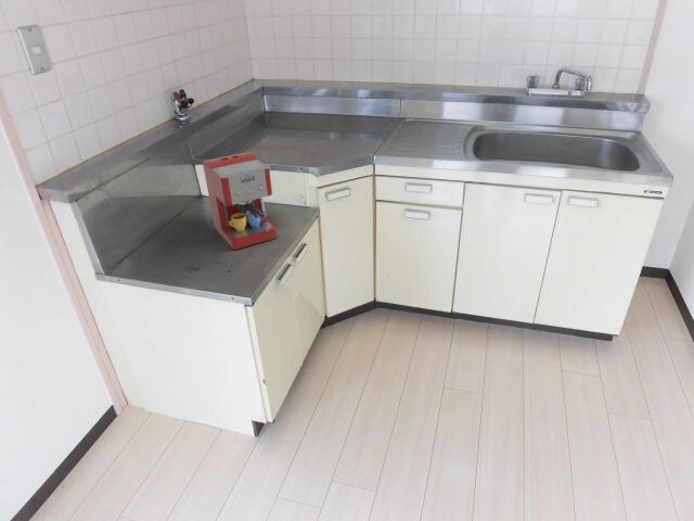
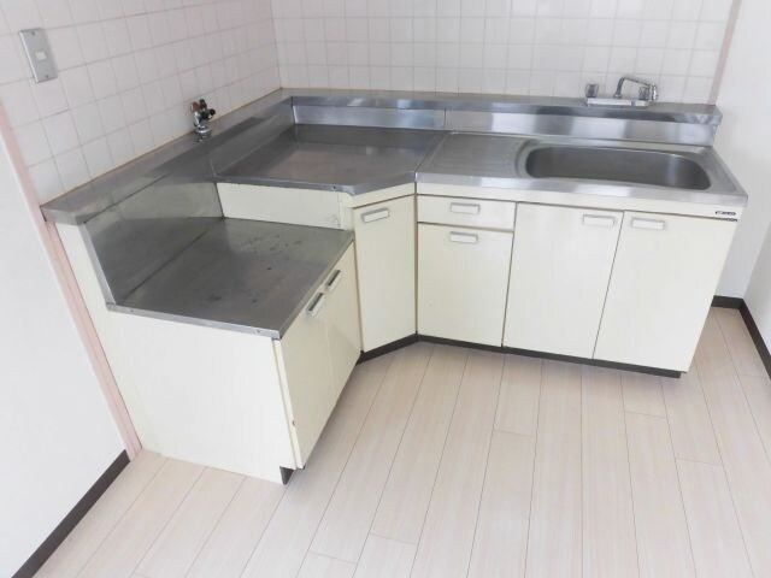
- coffee maker [202,151,279,251]
